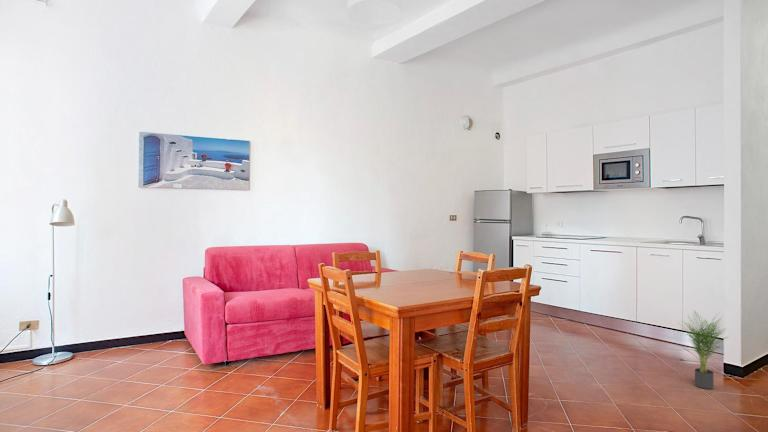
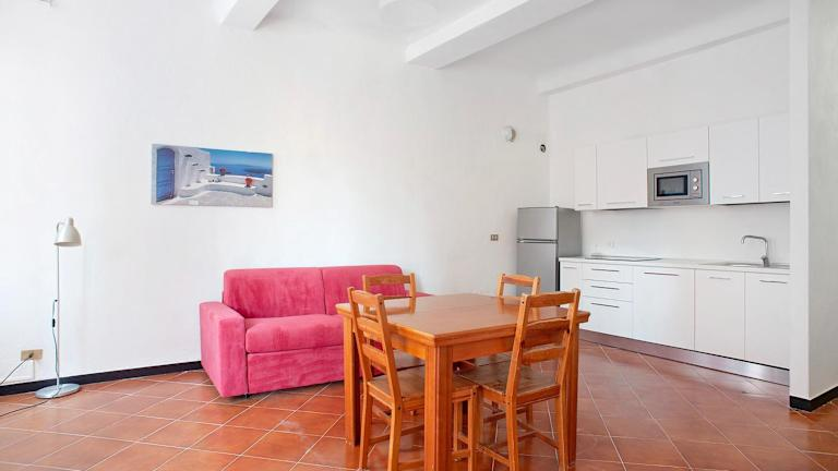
- potted plant [677,310,728,390]
